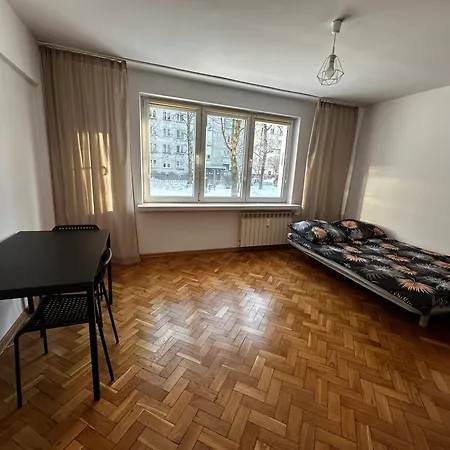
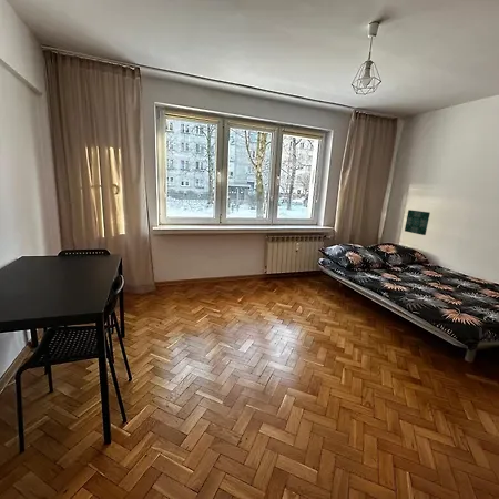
+ wall art [404,208,431,236]
